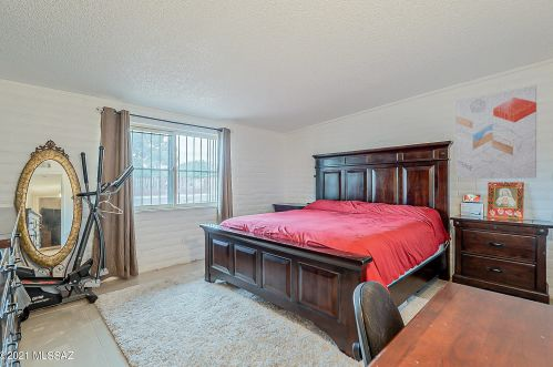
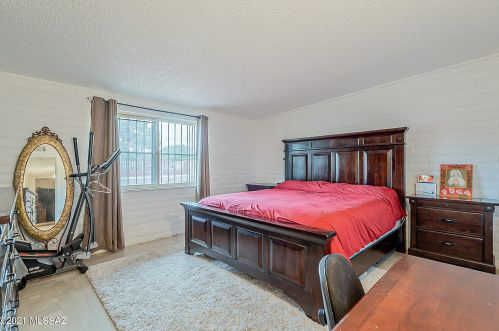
- wall art [454,84,537,180]
